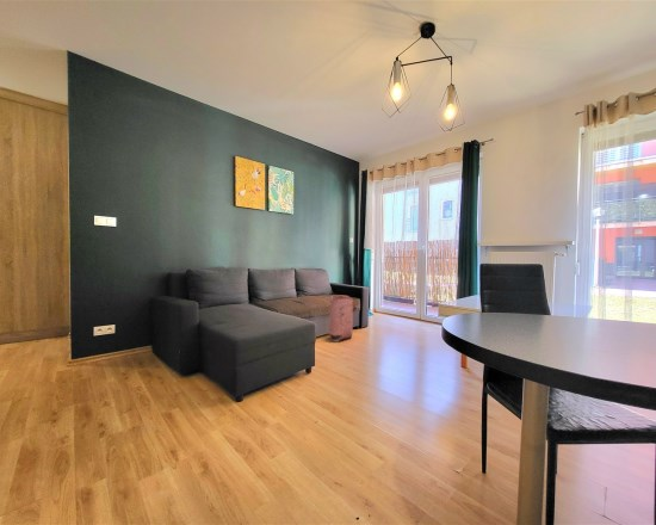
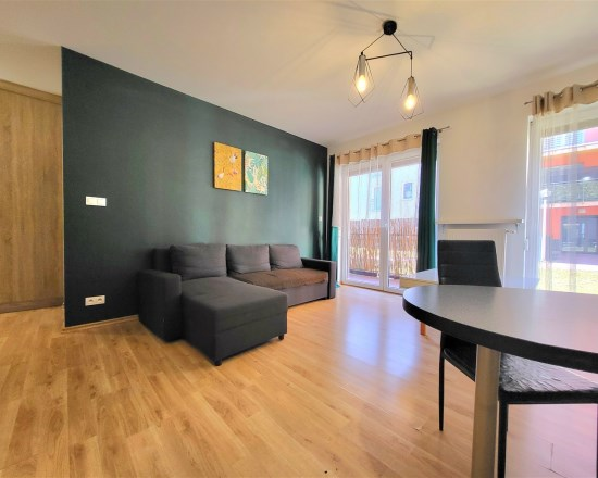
- bag [327,294,354,344]
